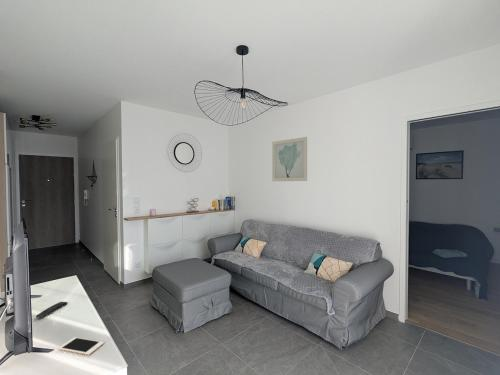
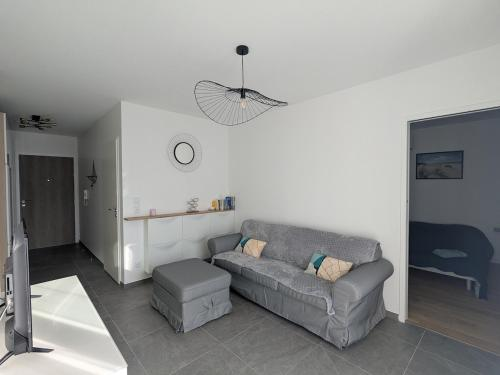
- cell phone [57,336,105,356]
- remote control [35,301,68,320]
- wall art [271,136,308,182]
